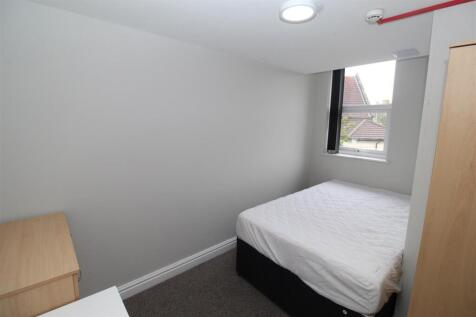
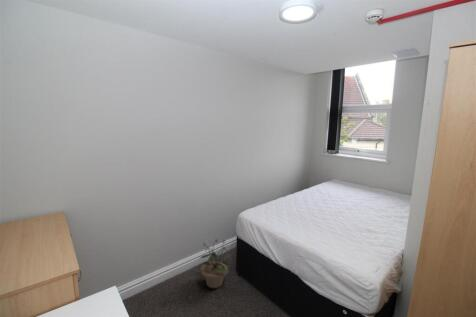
+ potted plant [198,238,230,289]
